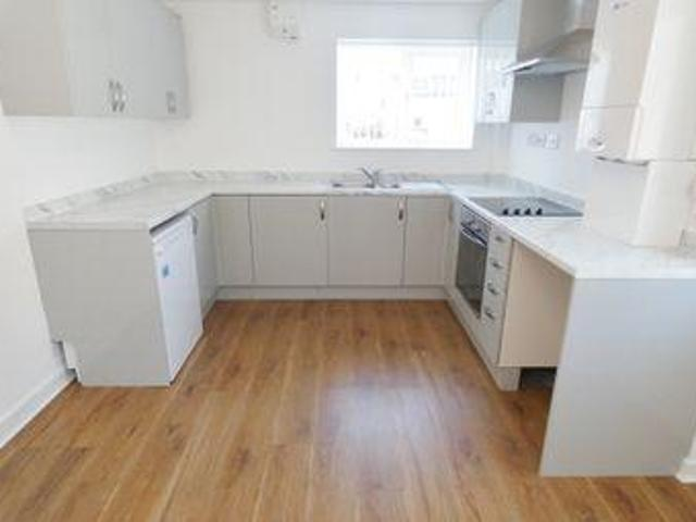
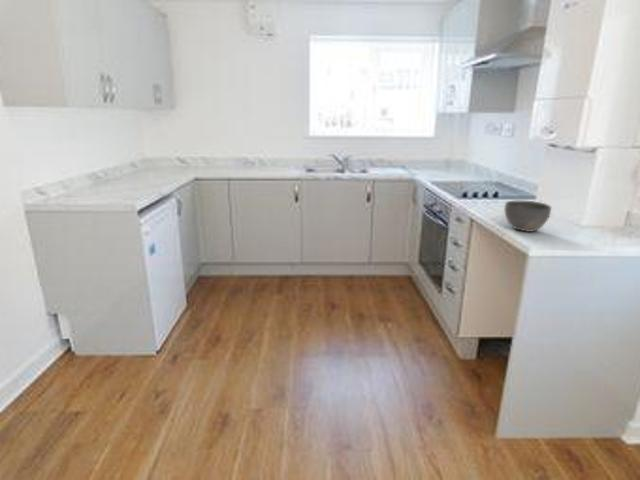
+ bowl [504,200,552,233]
